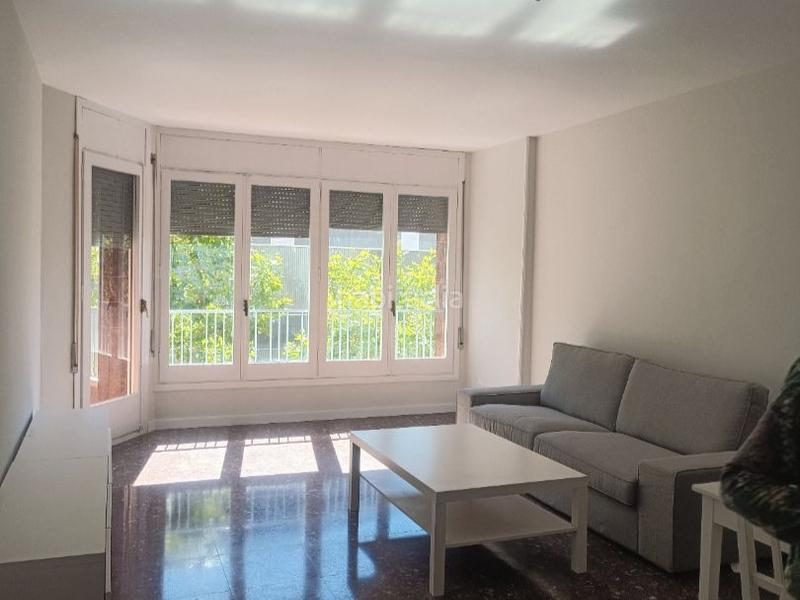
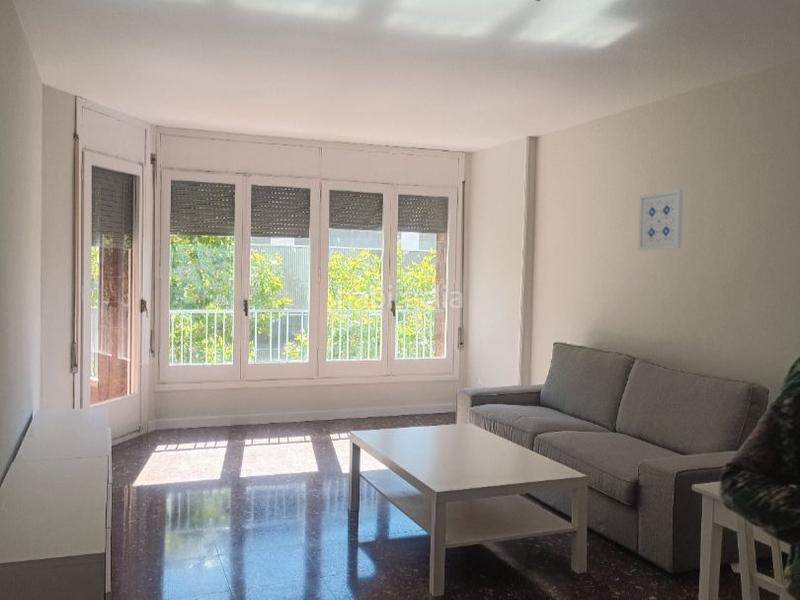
+ wall art [637,188,684,251]
